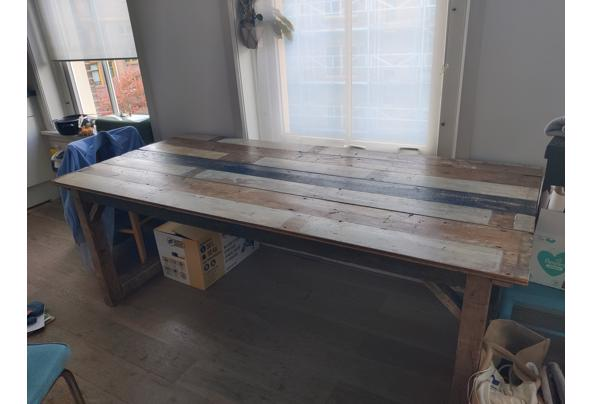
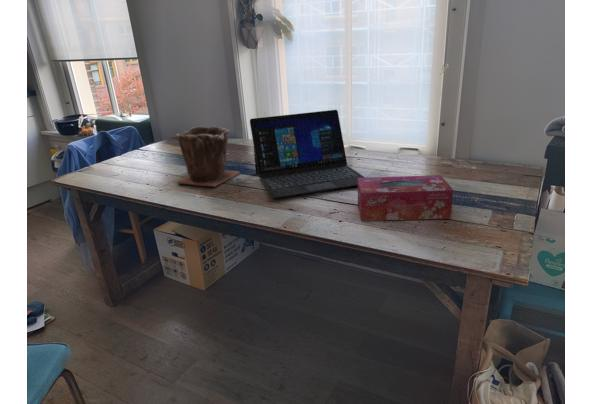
+ tissue box [357,174,454,222]
+ plant pot [175,124,241,188]
+ laptop [249,109,366,199]
